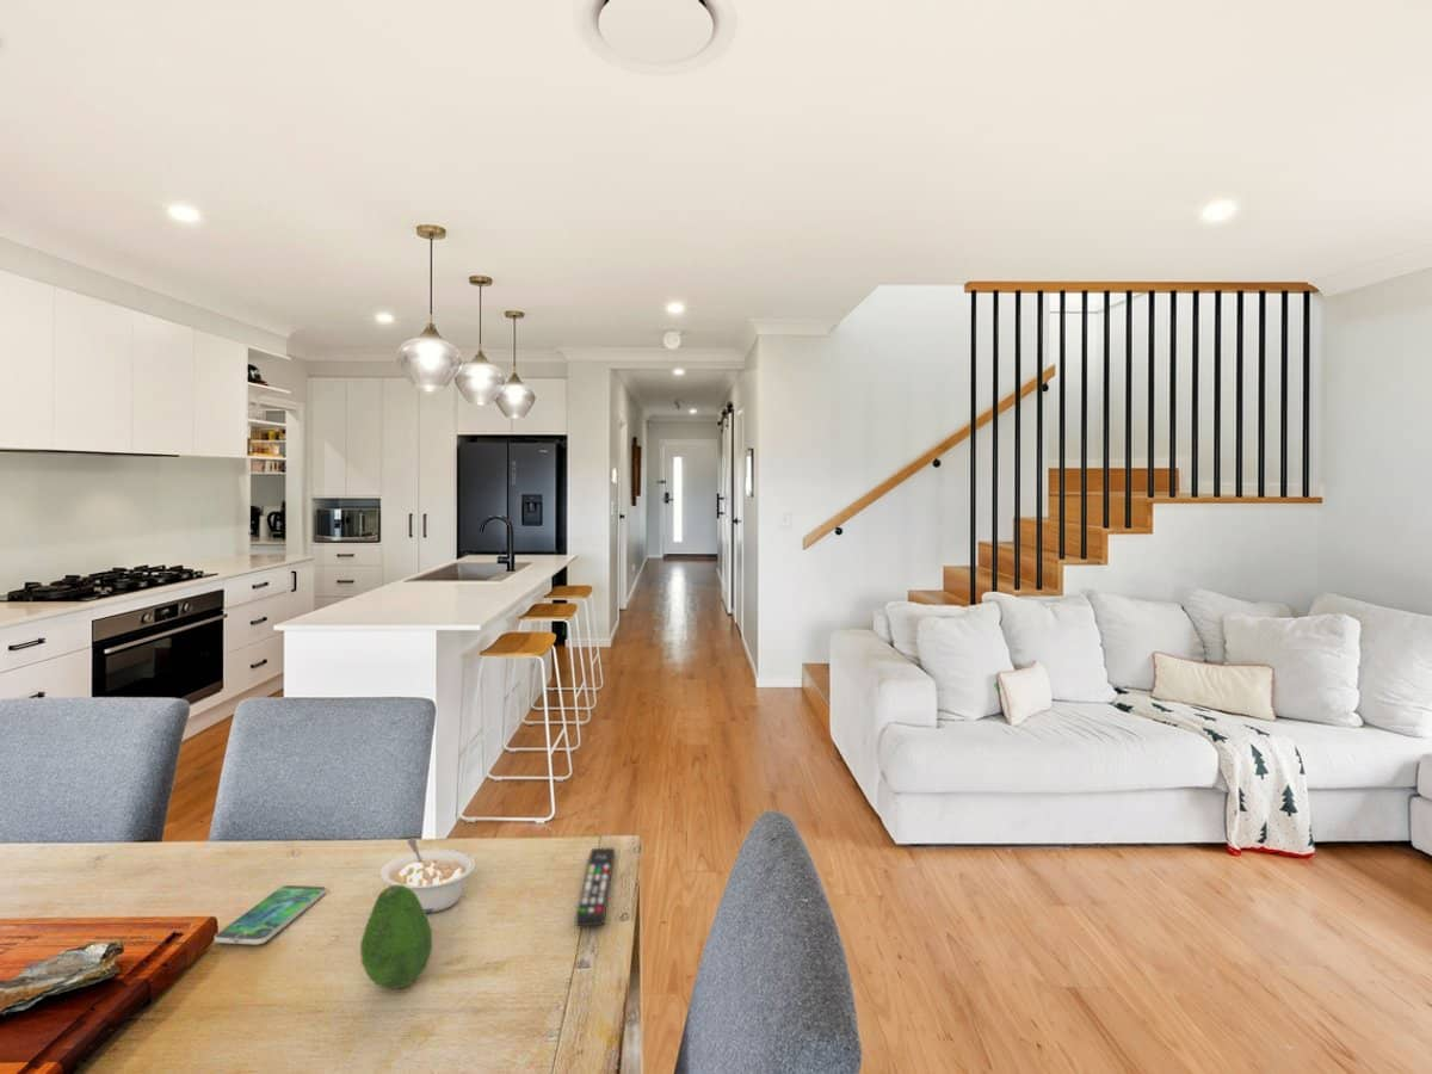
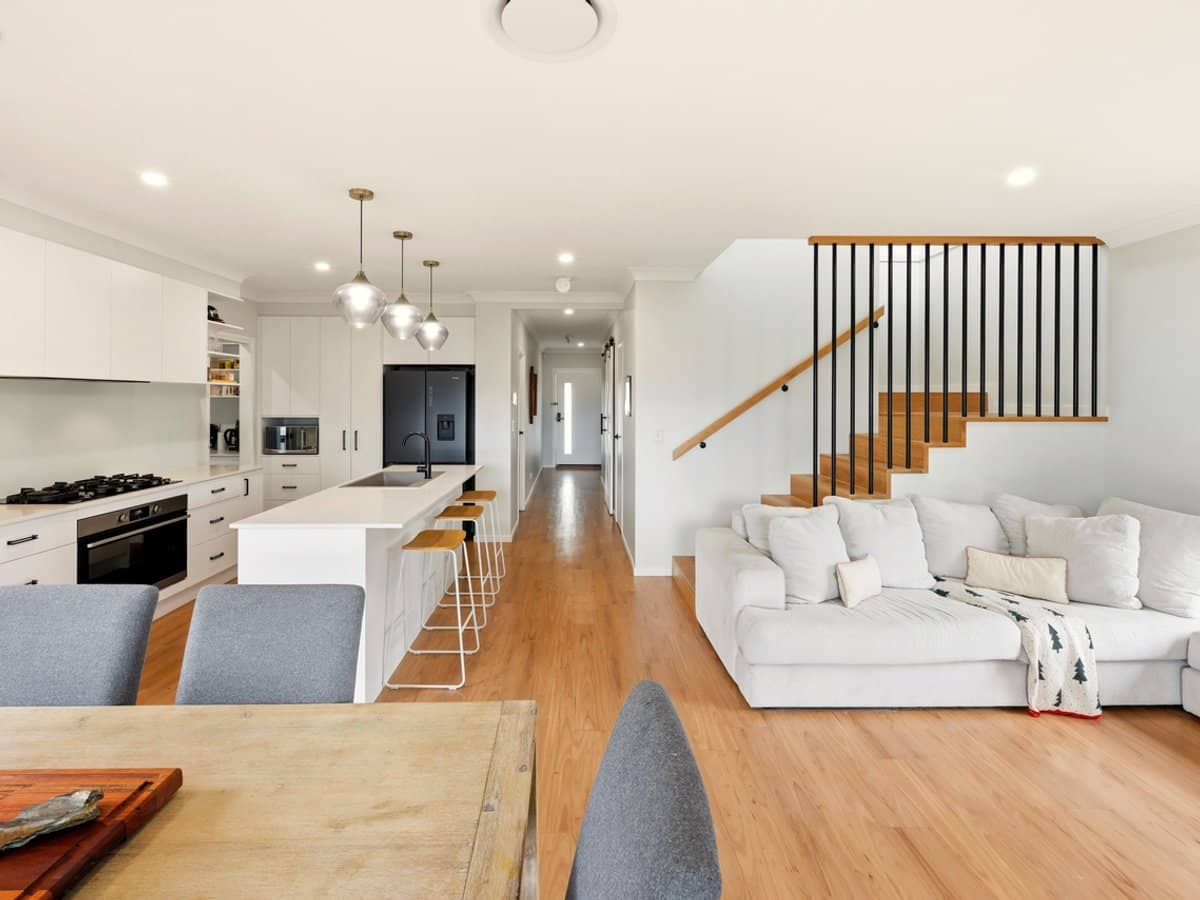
- remote control [574,847,616,927]
- fruit [359,884,433,990]
- smartphone [214,884,328,946]
- legume [379,837,476,914]
